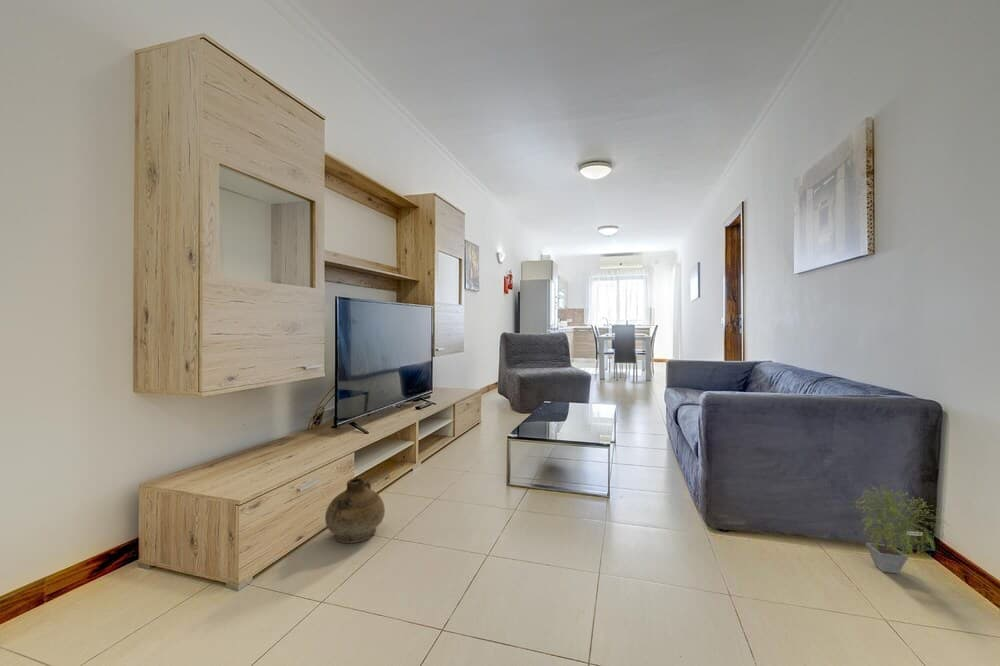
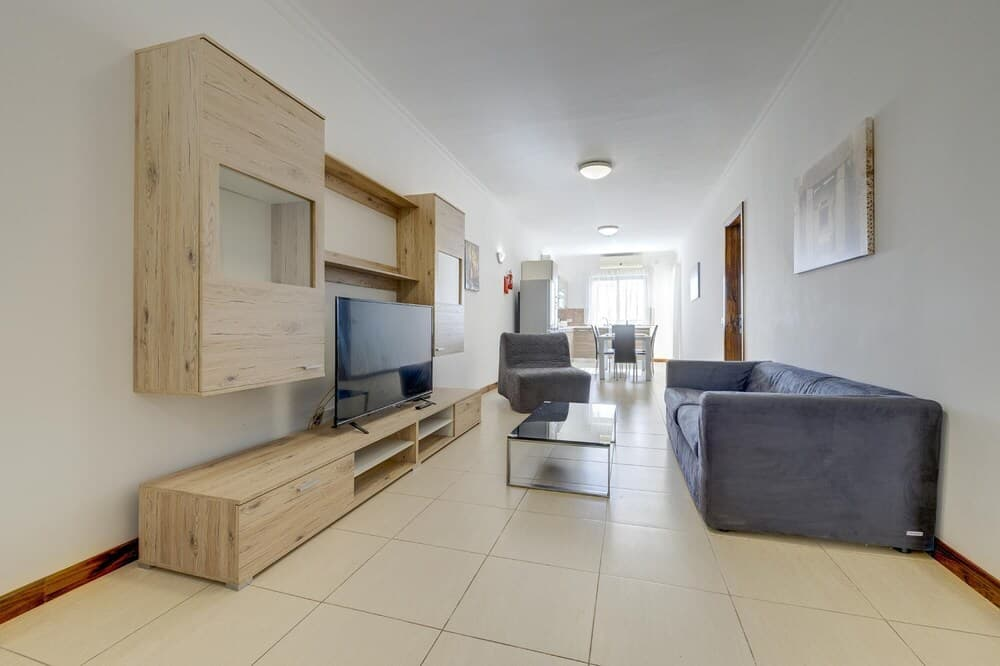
- potted plant [847,480,953,575]
- ceramic jug [324,477,386,544]
